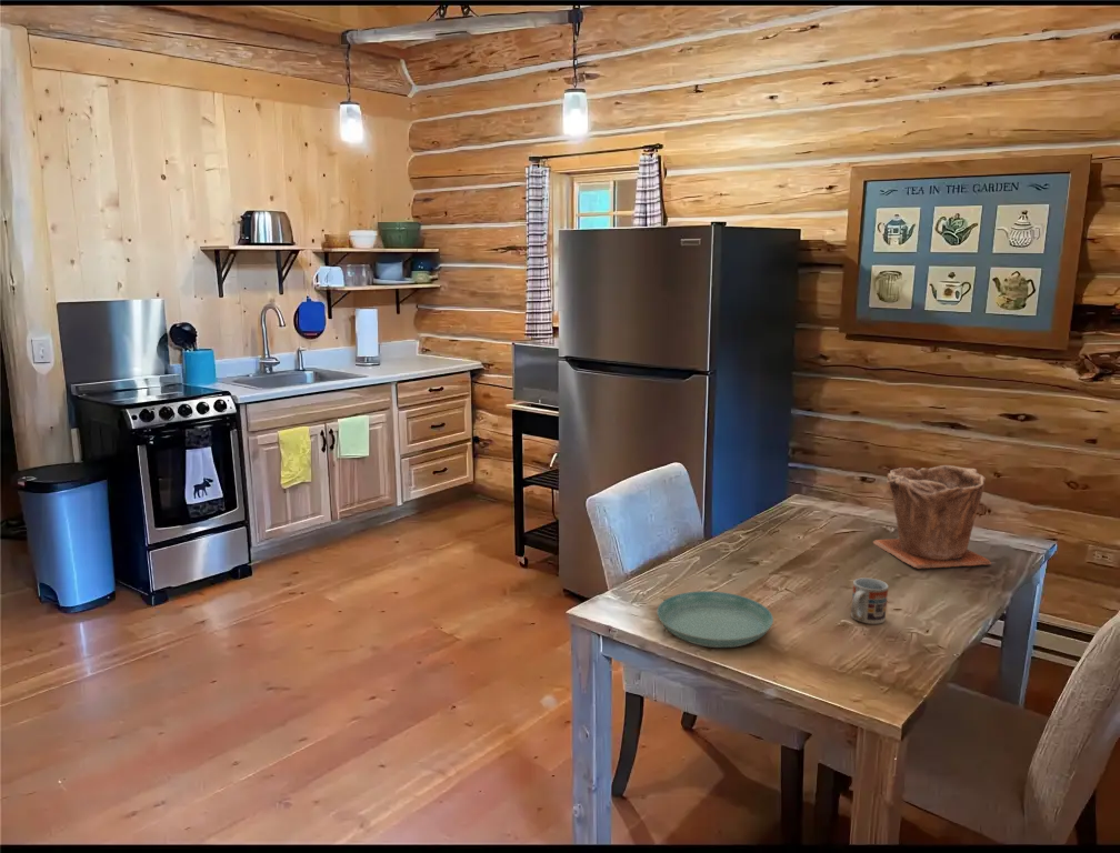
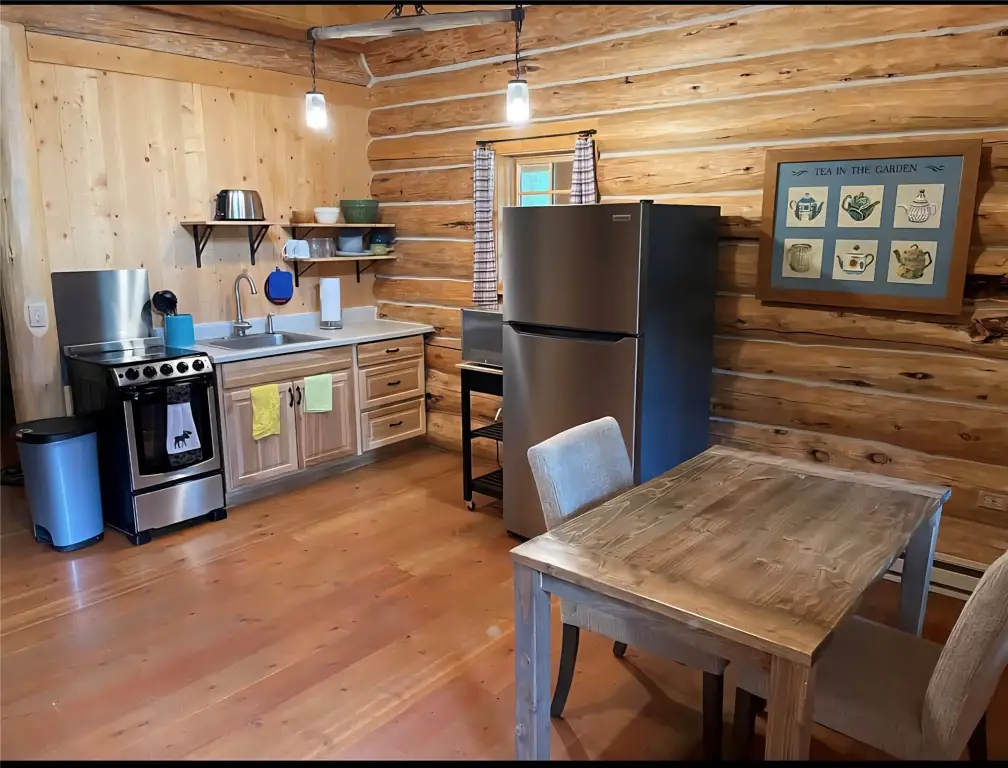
- plant pot [872,464,993,570]
- cup [850,576,890,625]
- saucer [656,590,774,649]
